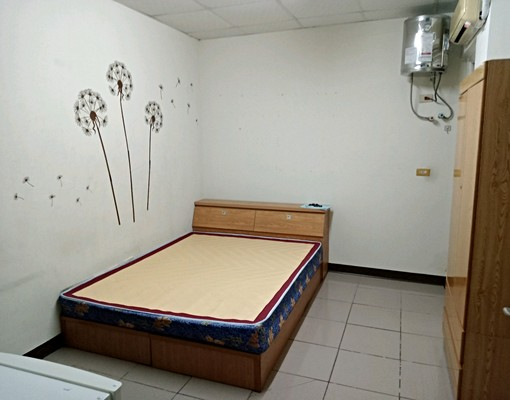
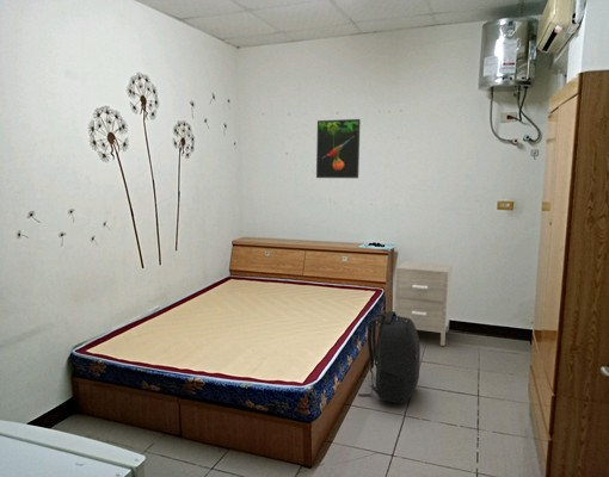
+ nightstand [394,260,453,347]
+ backpack [357,310,422,404]
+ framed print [315,118,362,179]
